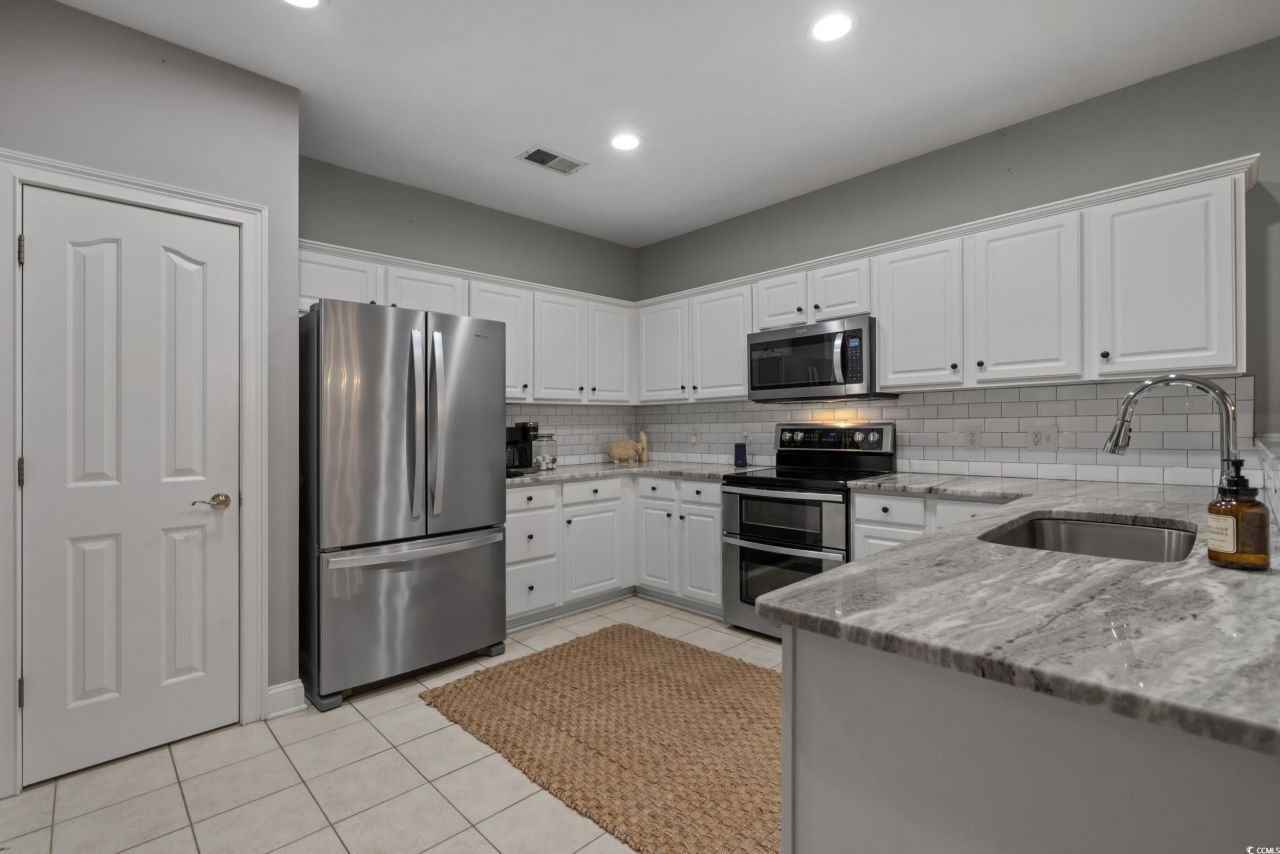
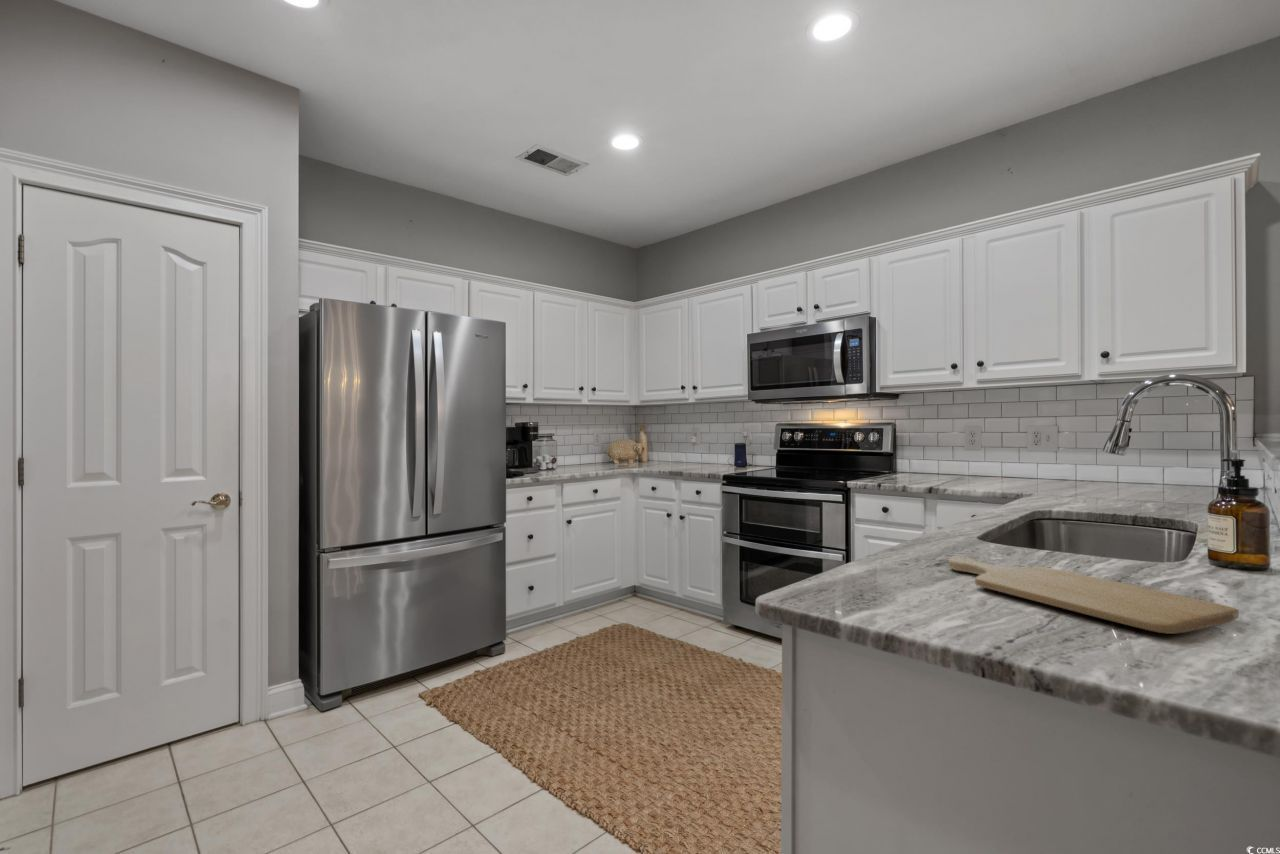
+ chopping board [948,556,1240,635]
